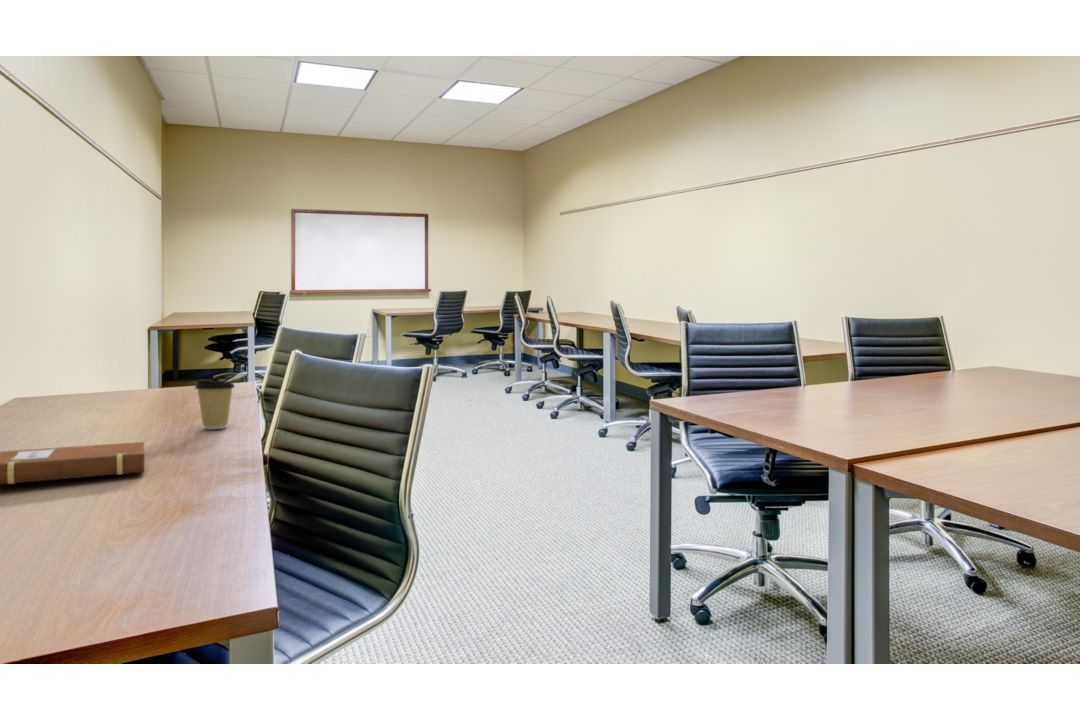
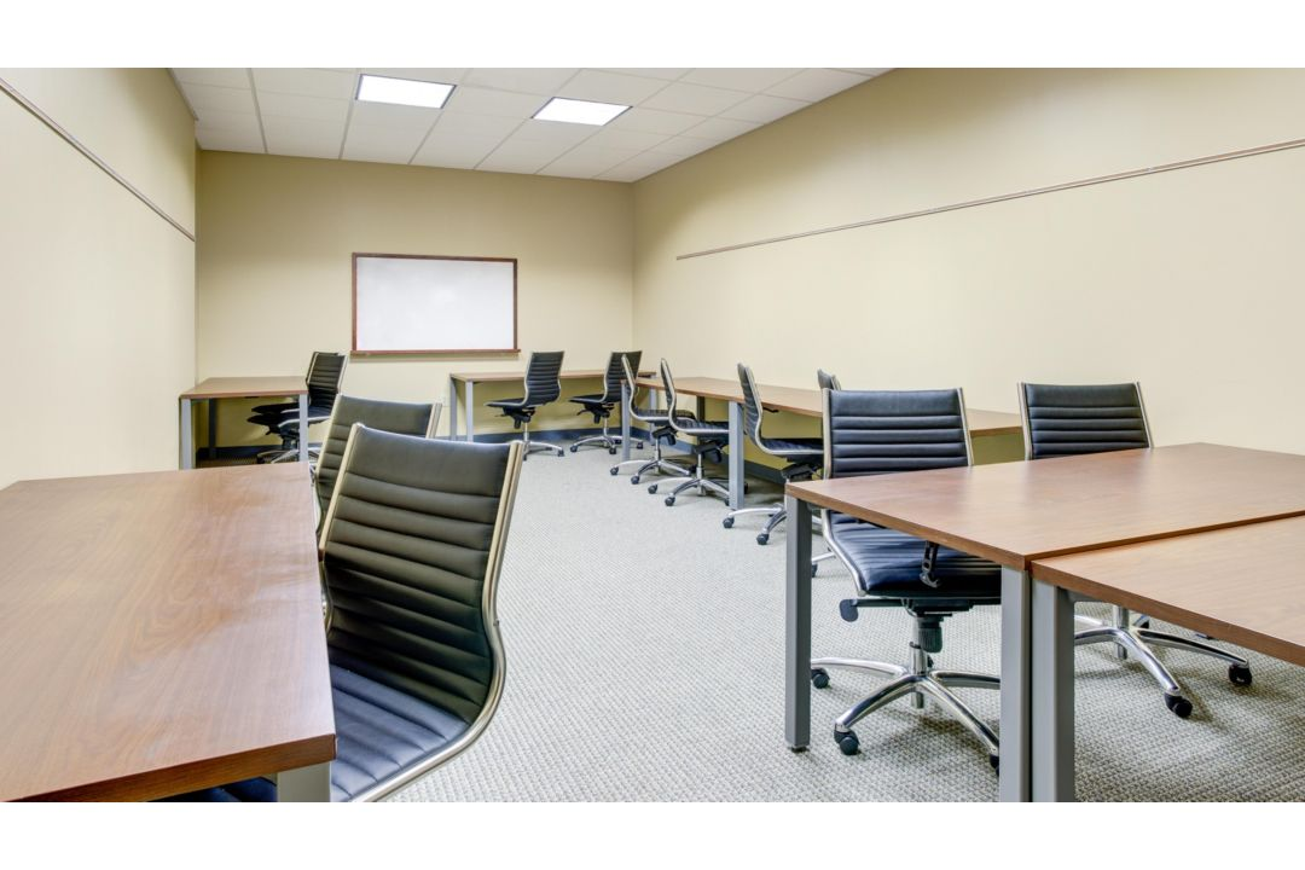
- notebook [0,441,145,485]
- coffee cup [194,378,236,430]
